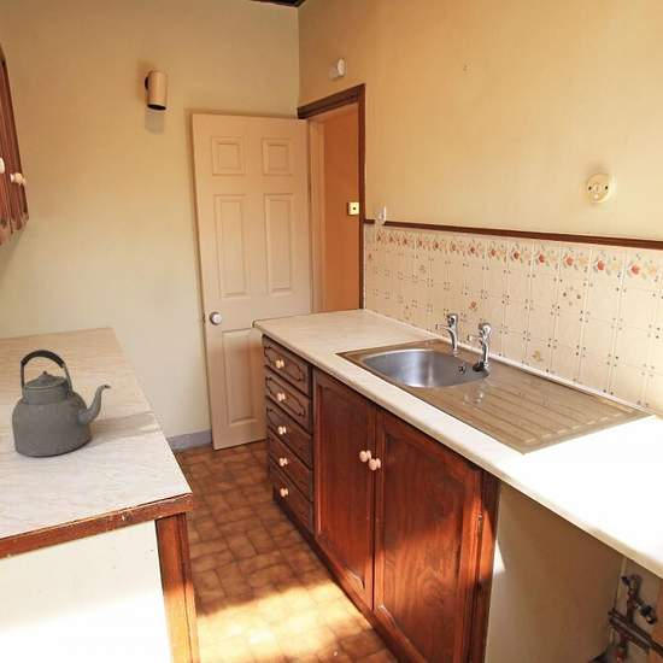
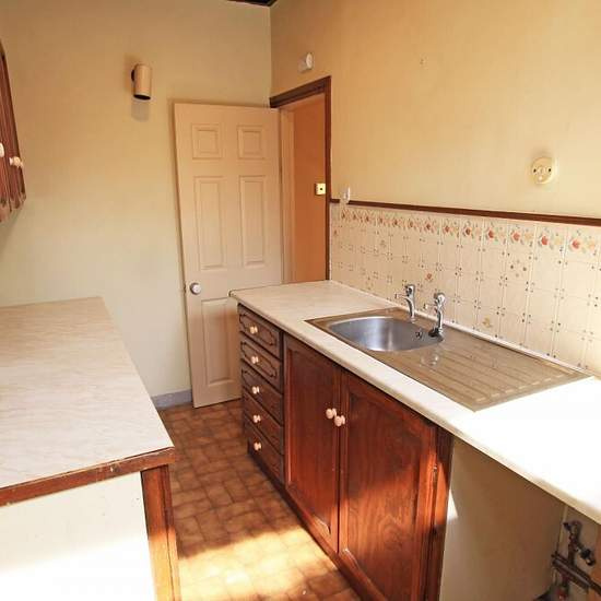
- kettle [11,348,112,458]
